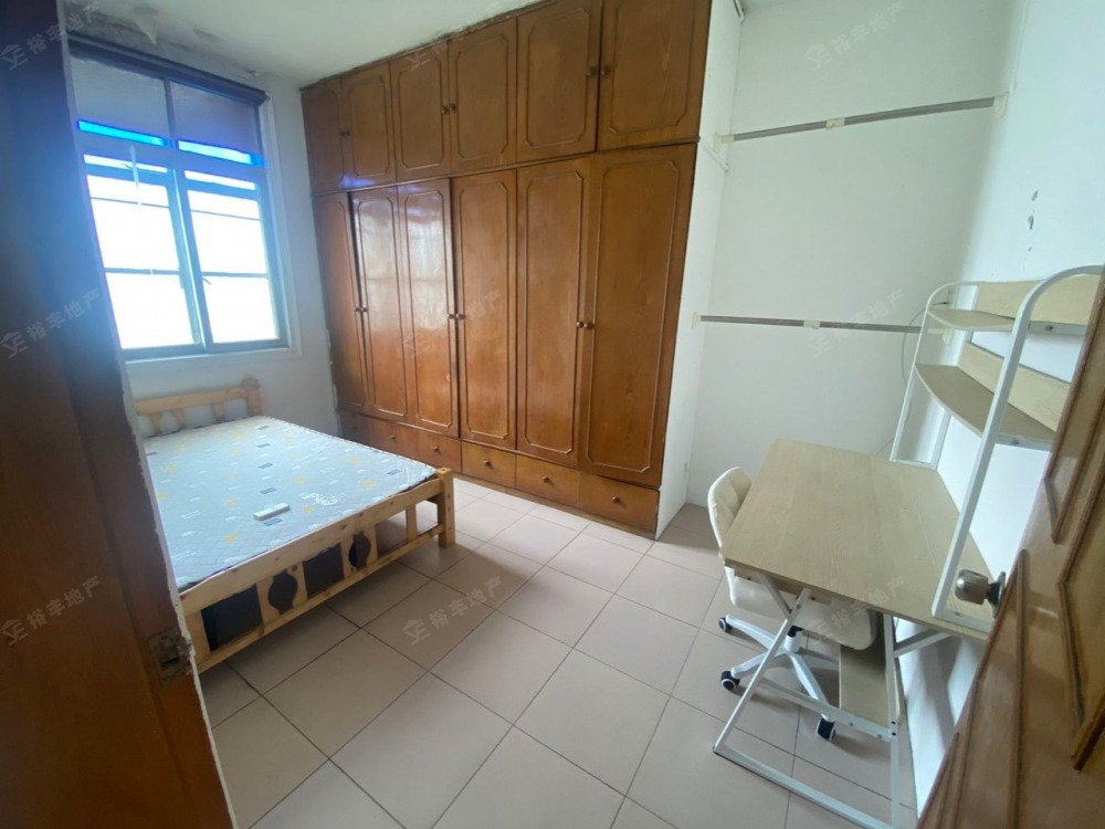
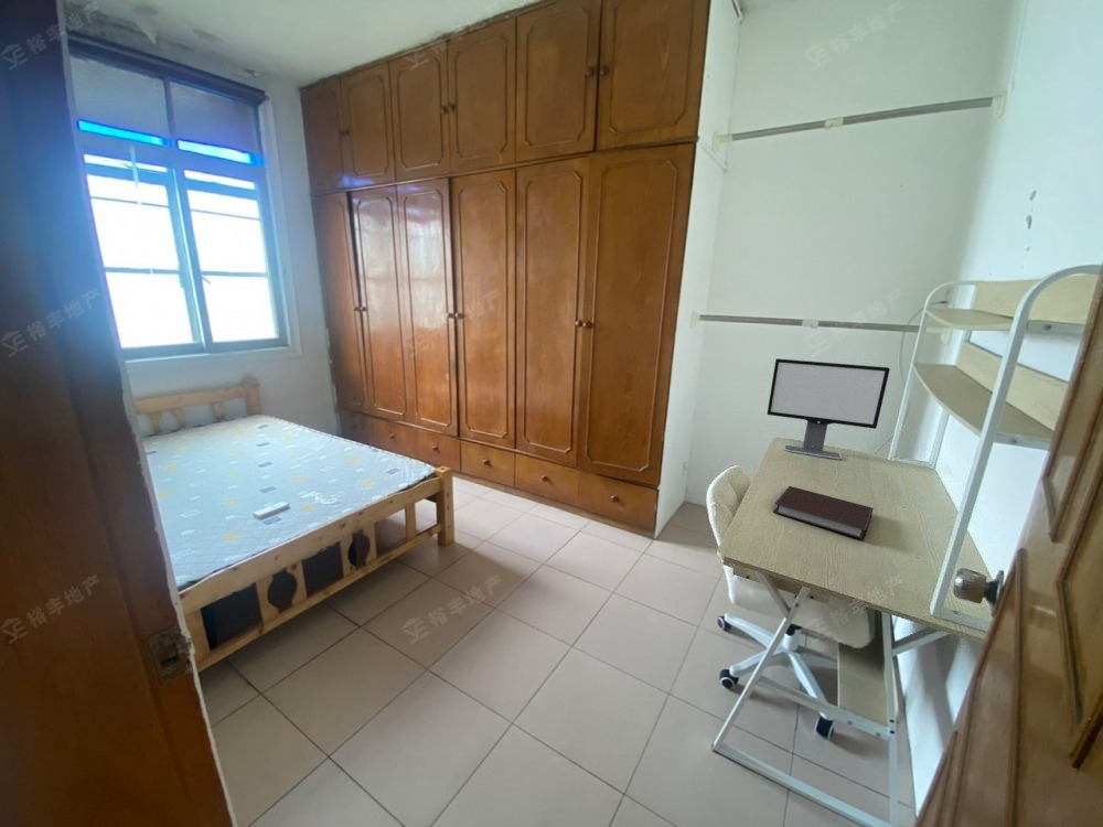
+ computer monitor [767,357,891,460]
+ notebook [772,485,875,540]
